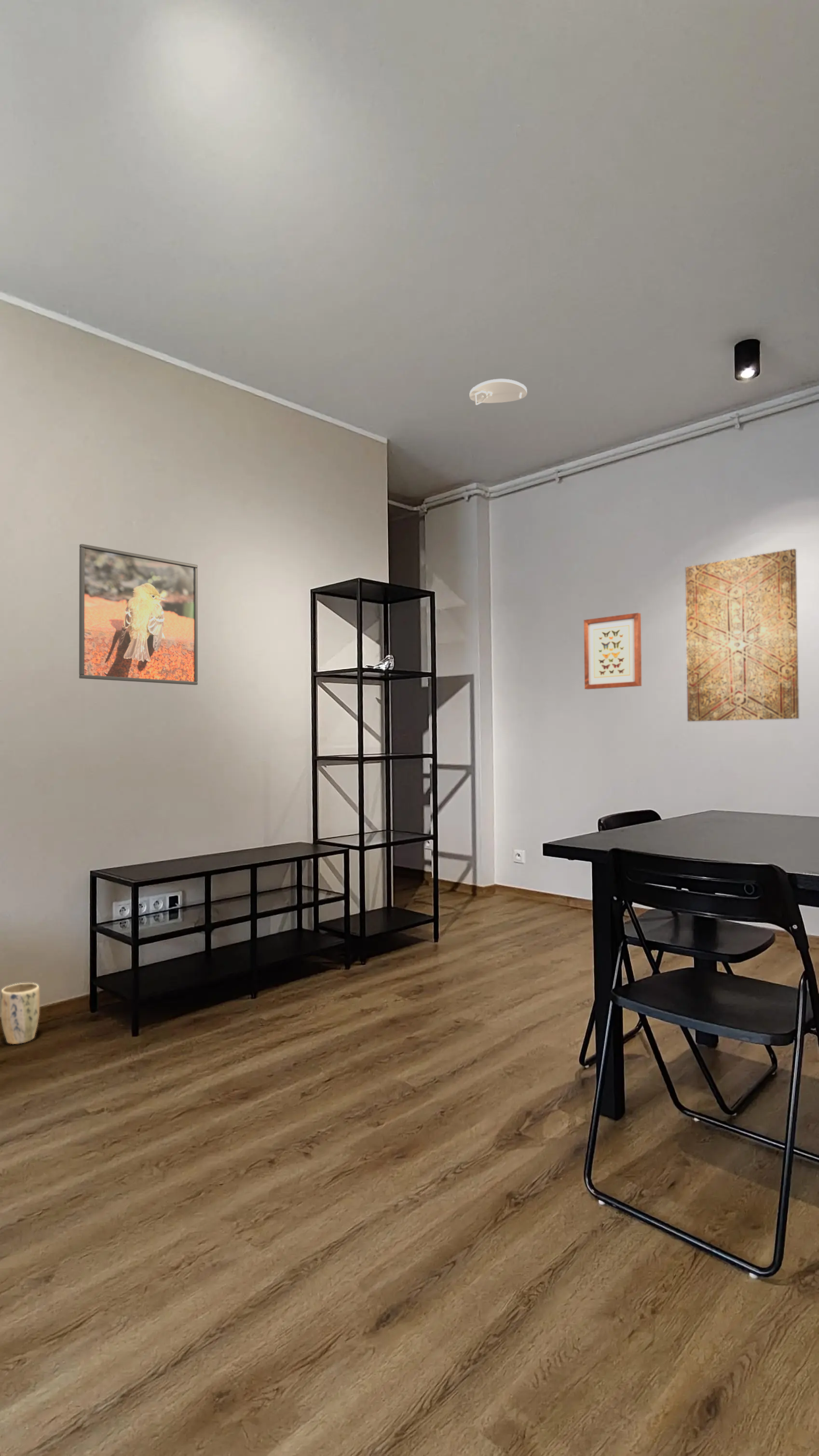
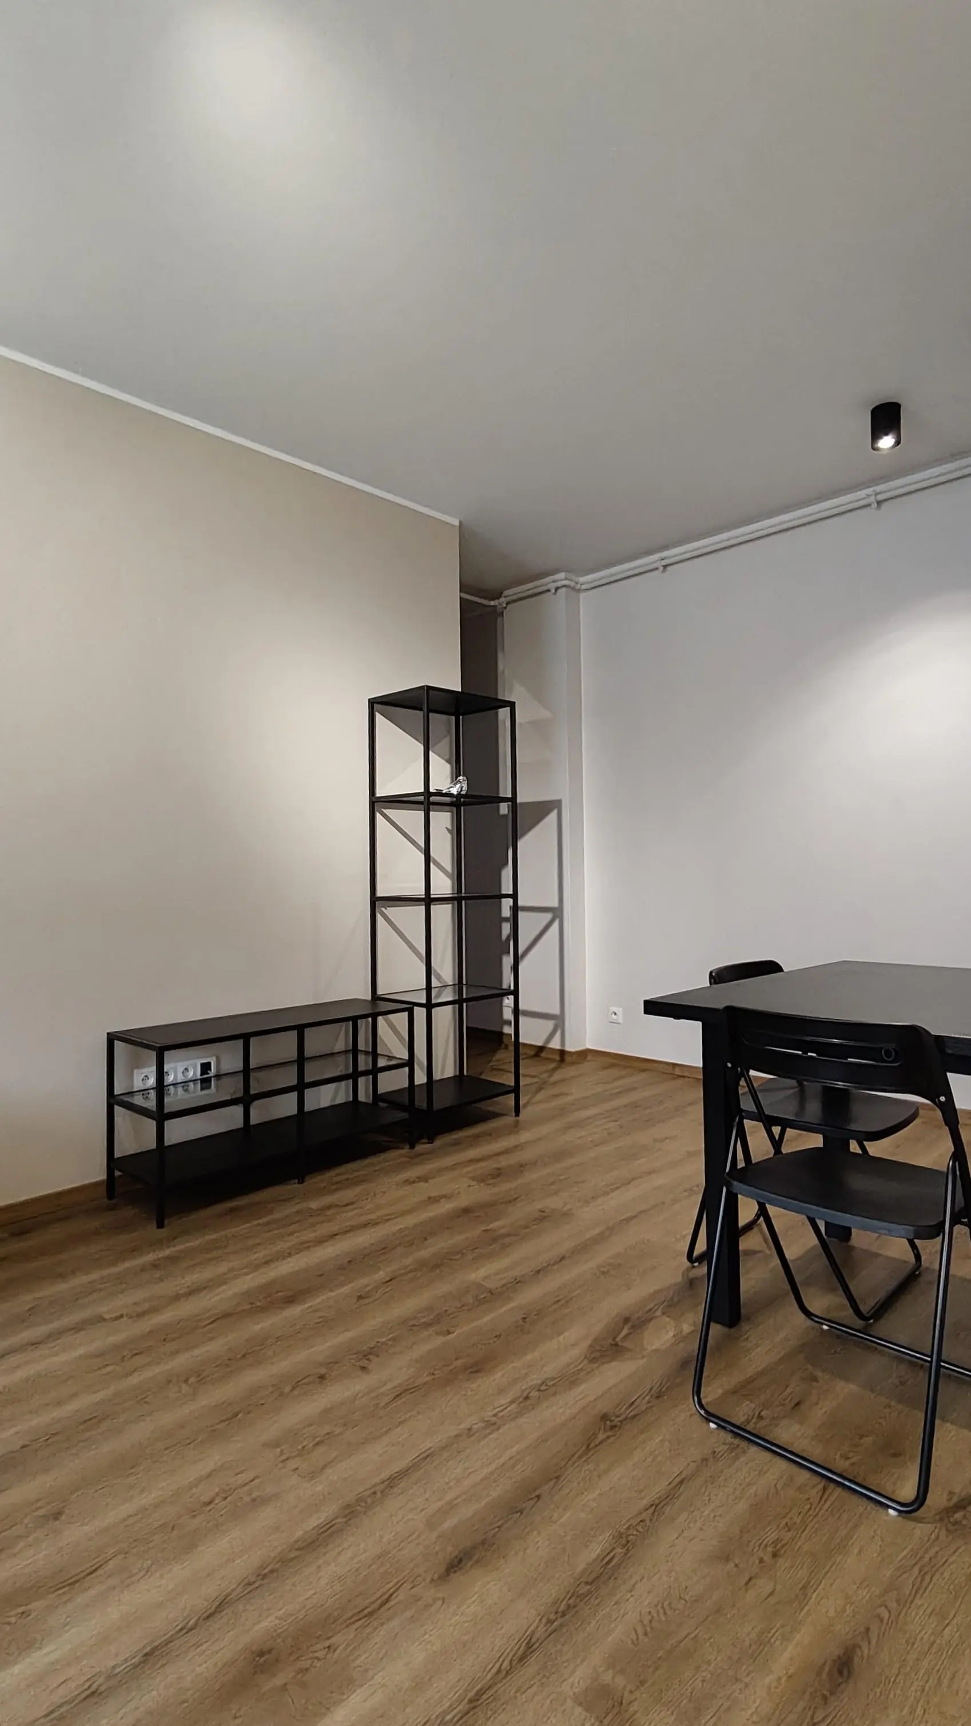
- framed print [79,544,198,685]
- plant pot [0,982,40,1045]
- smoke detector [469,379,528,406]
- wall art [583,612,642,690]
- wall art [685,548,800,722]
